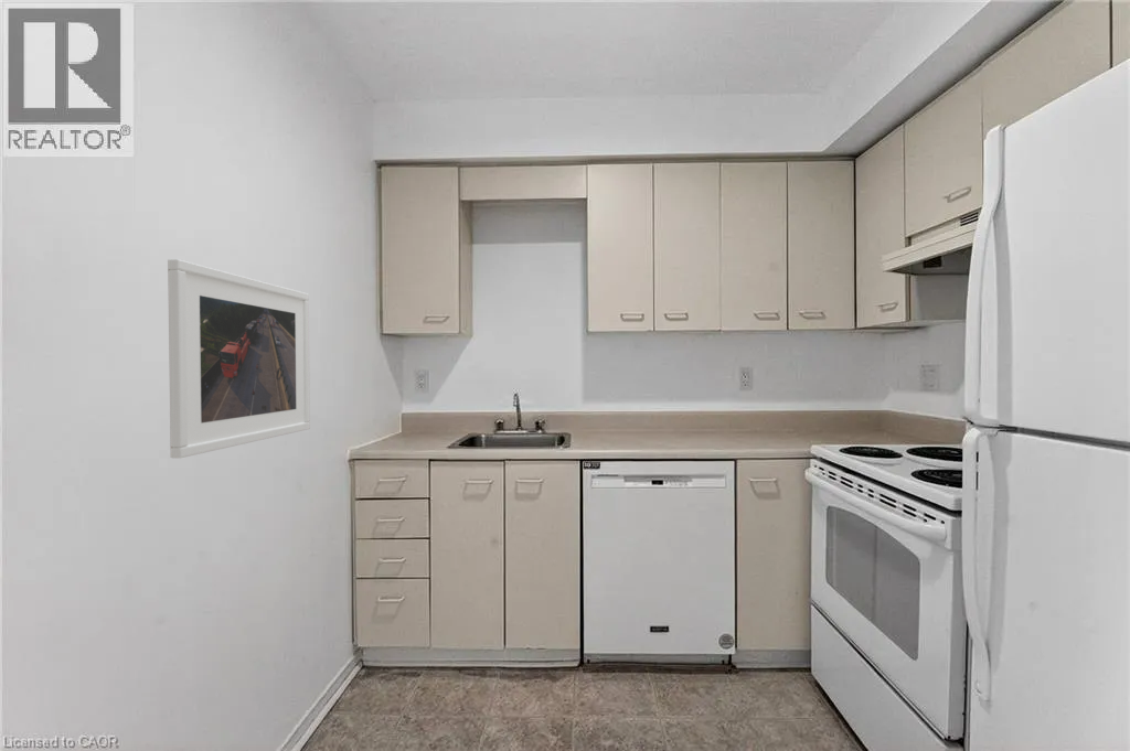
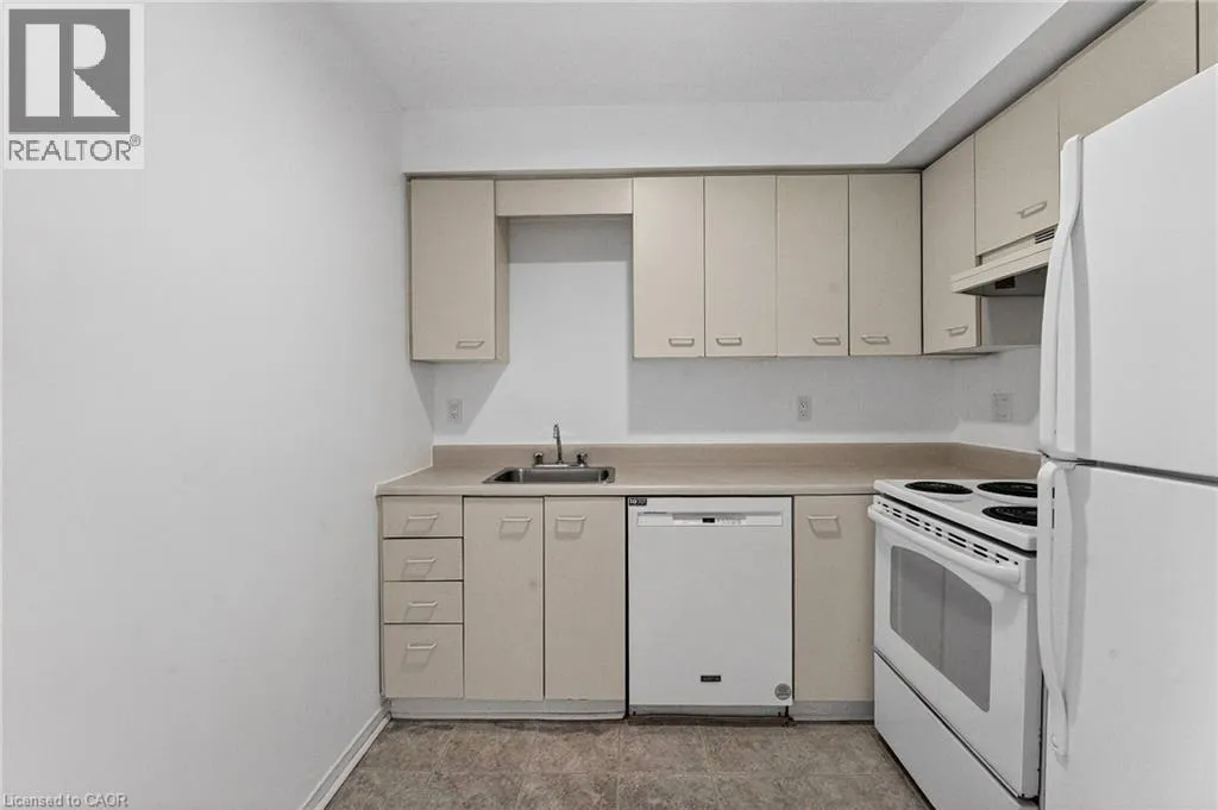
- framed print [167,258,311,460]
